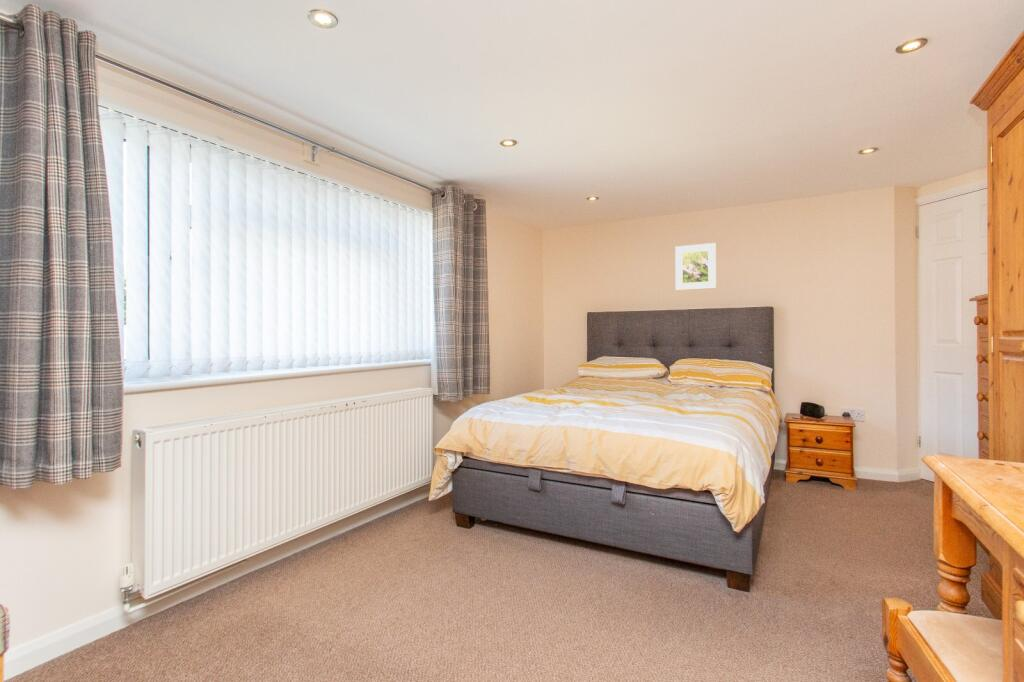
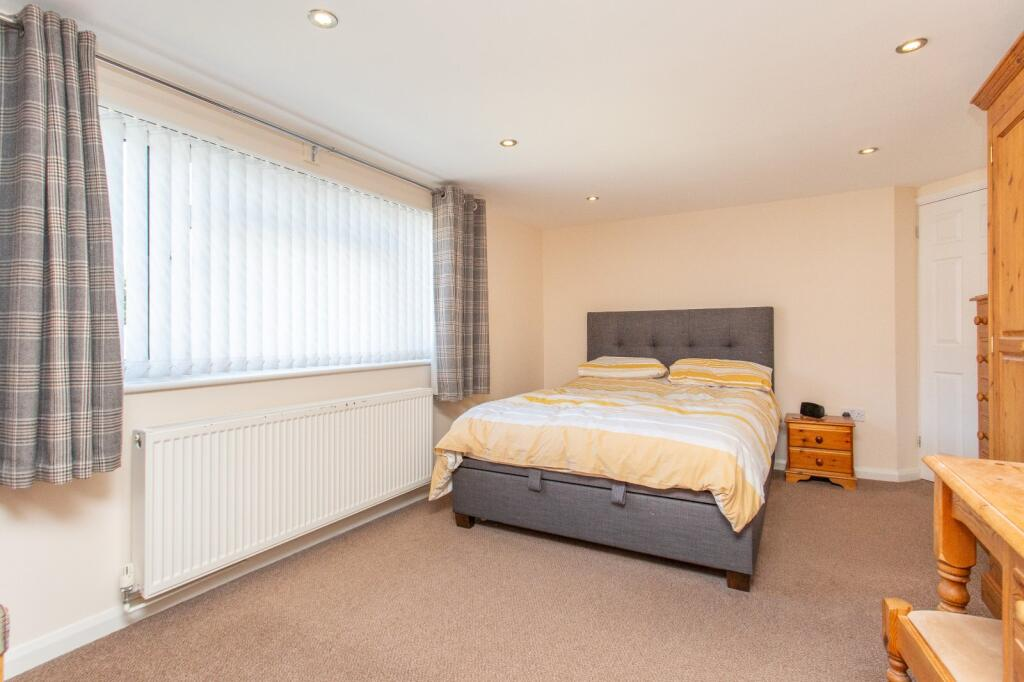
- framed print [674,242,717,291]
